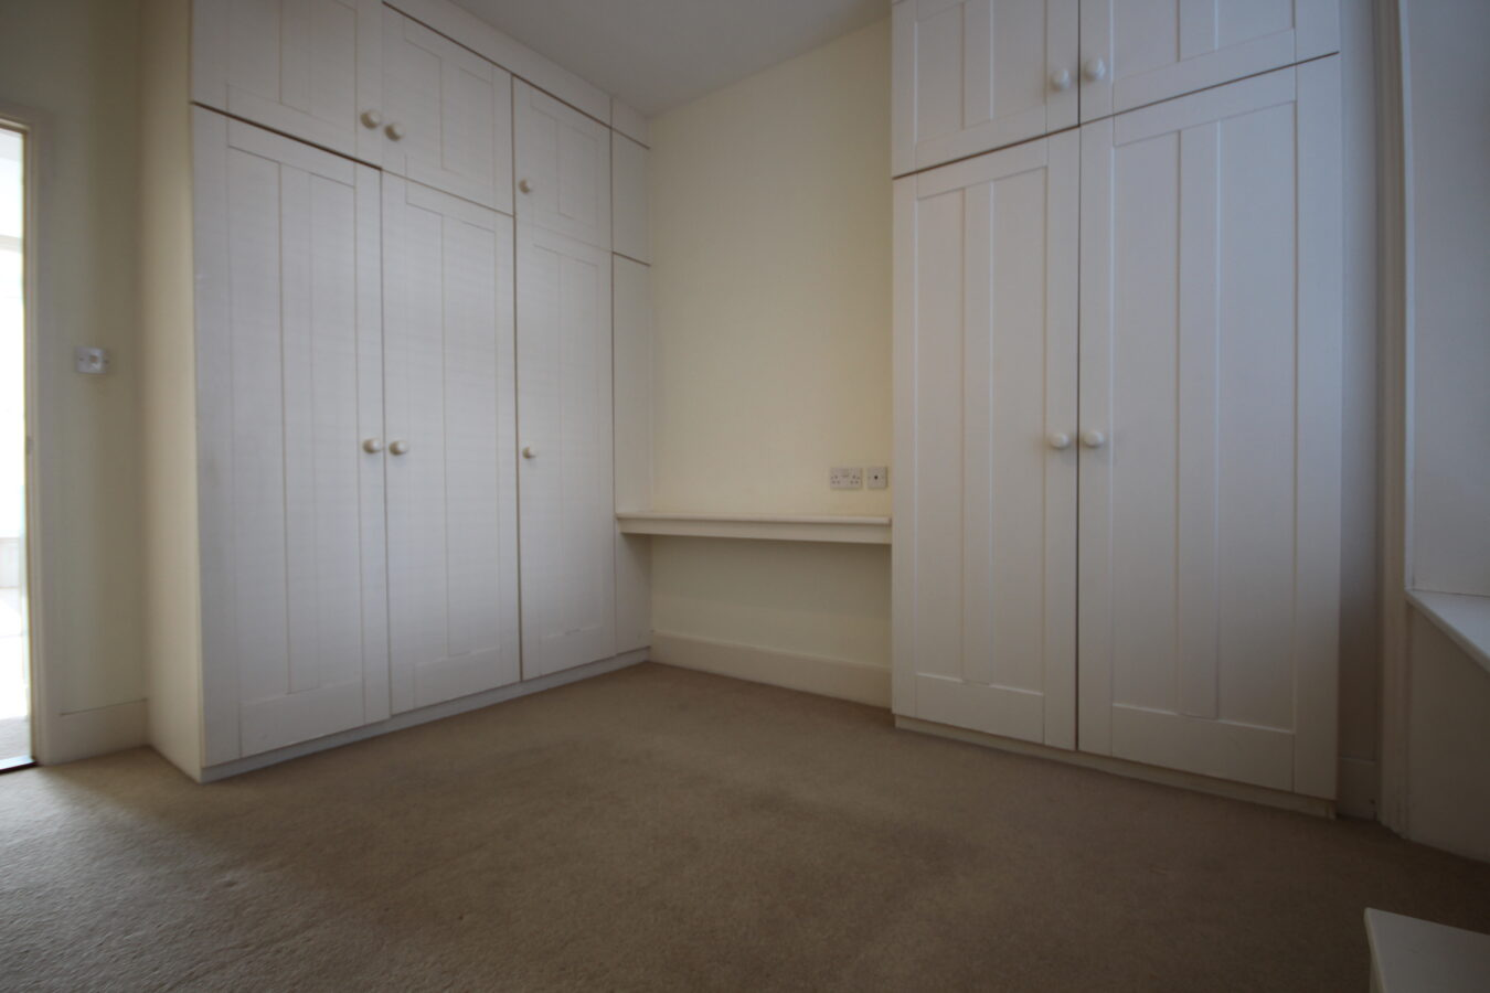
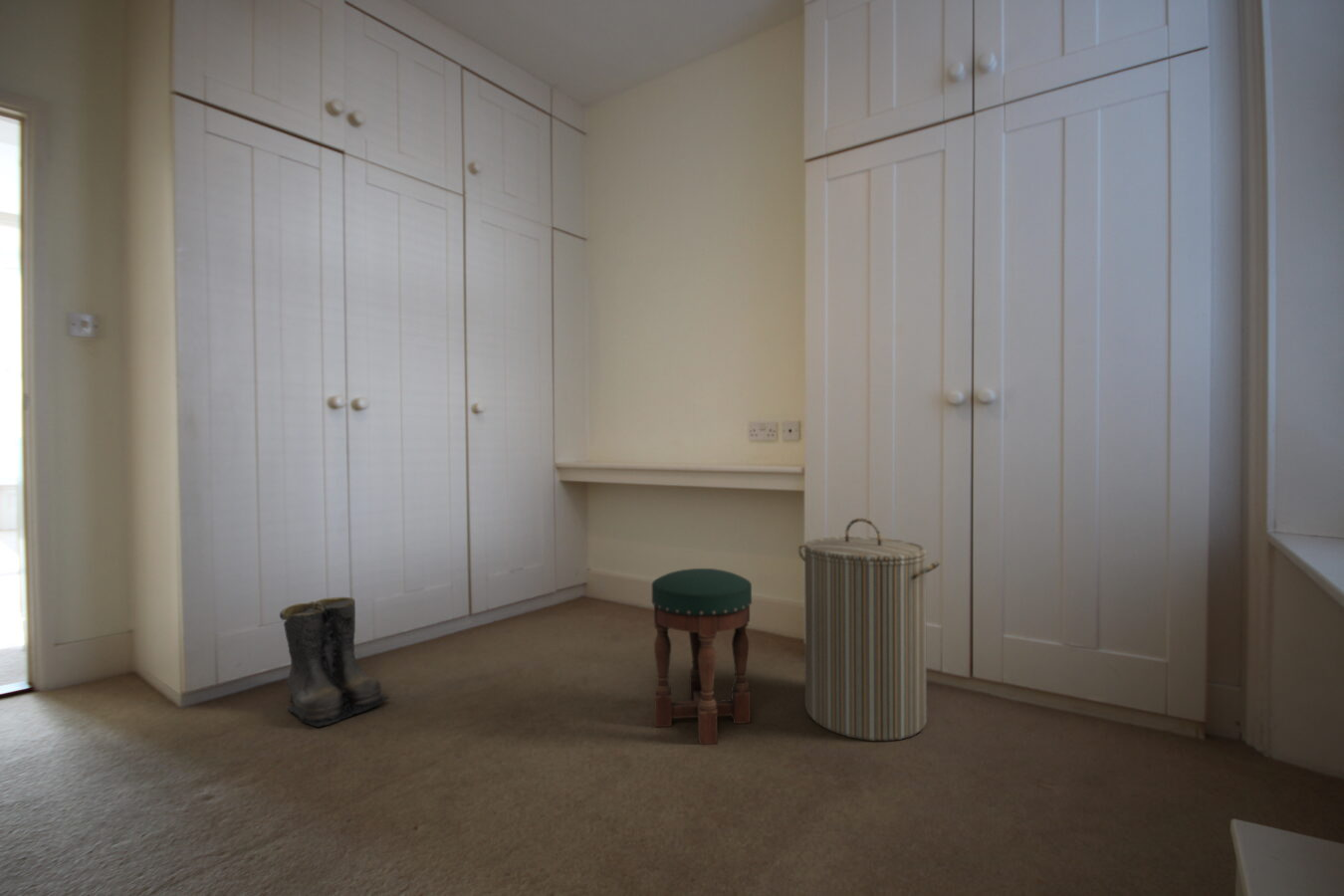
+ boots [279,596,390,728]
+ stool [650,567,753,746]
+ laundry hamper [797,518,942,742]
